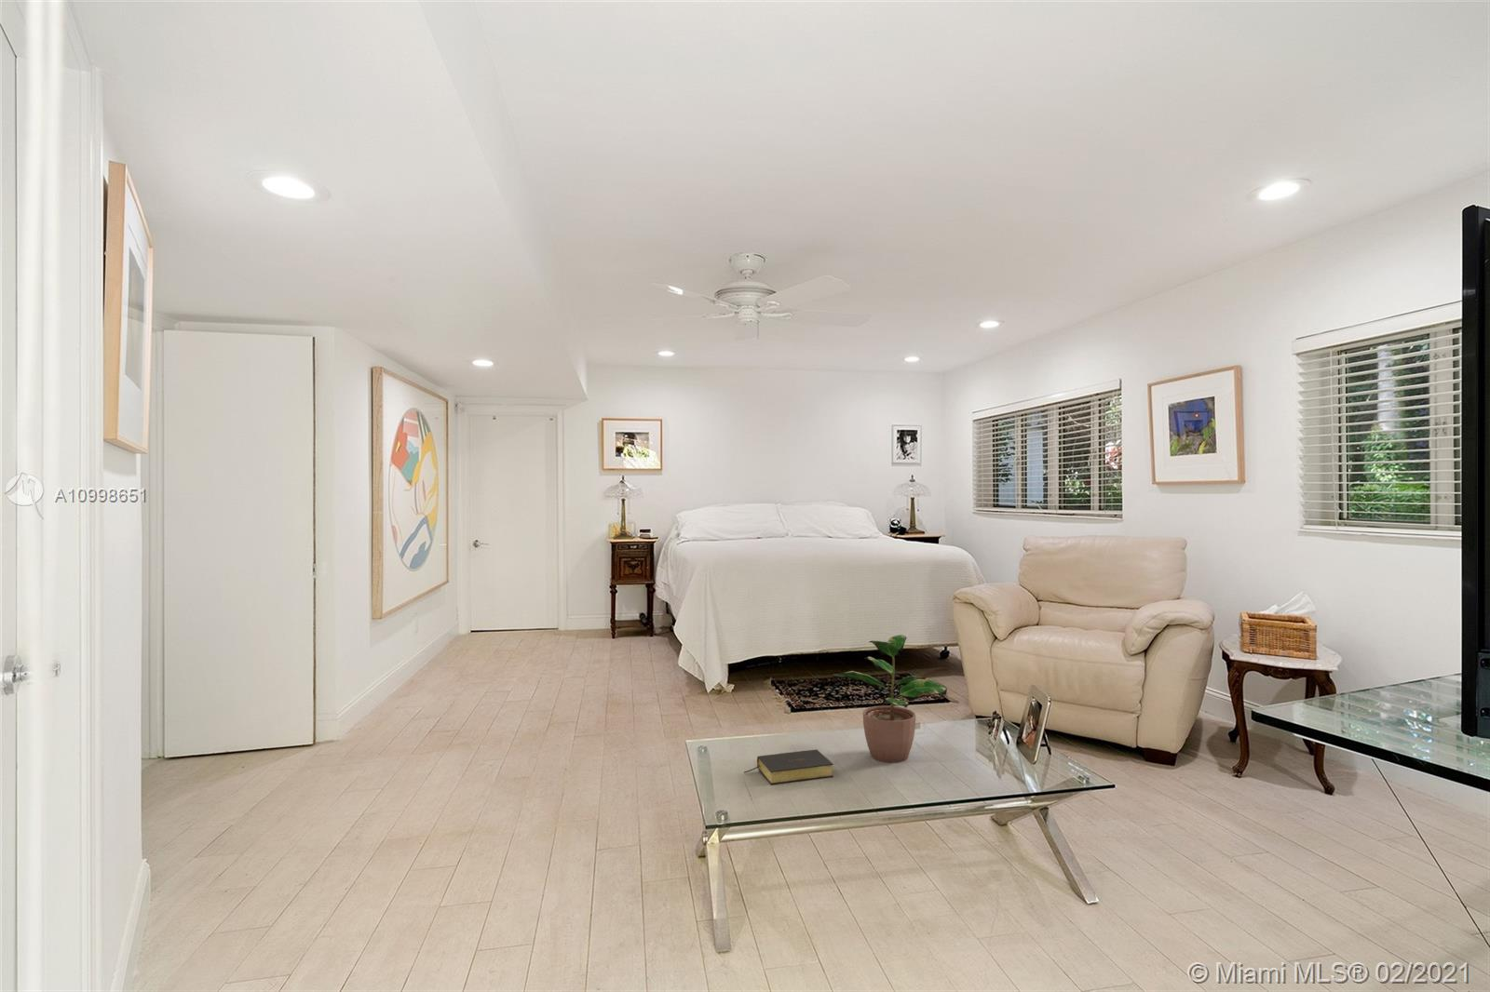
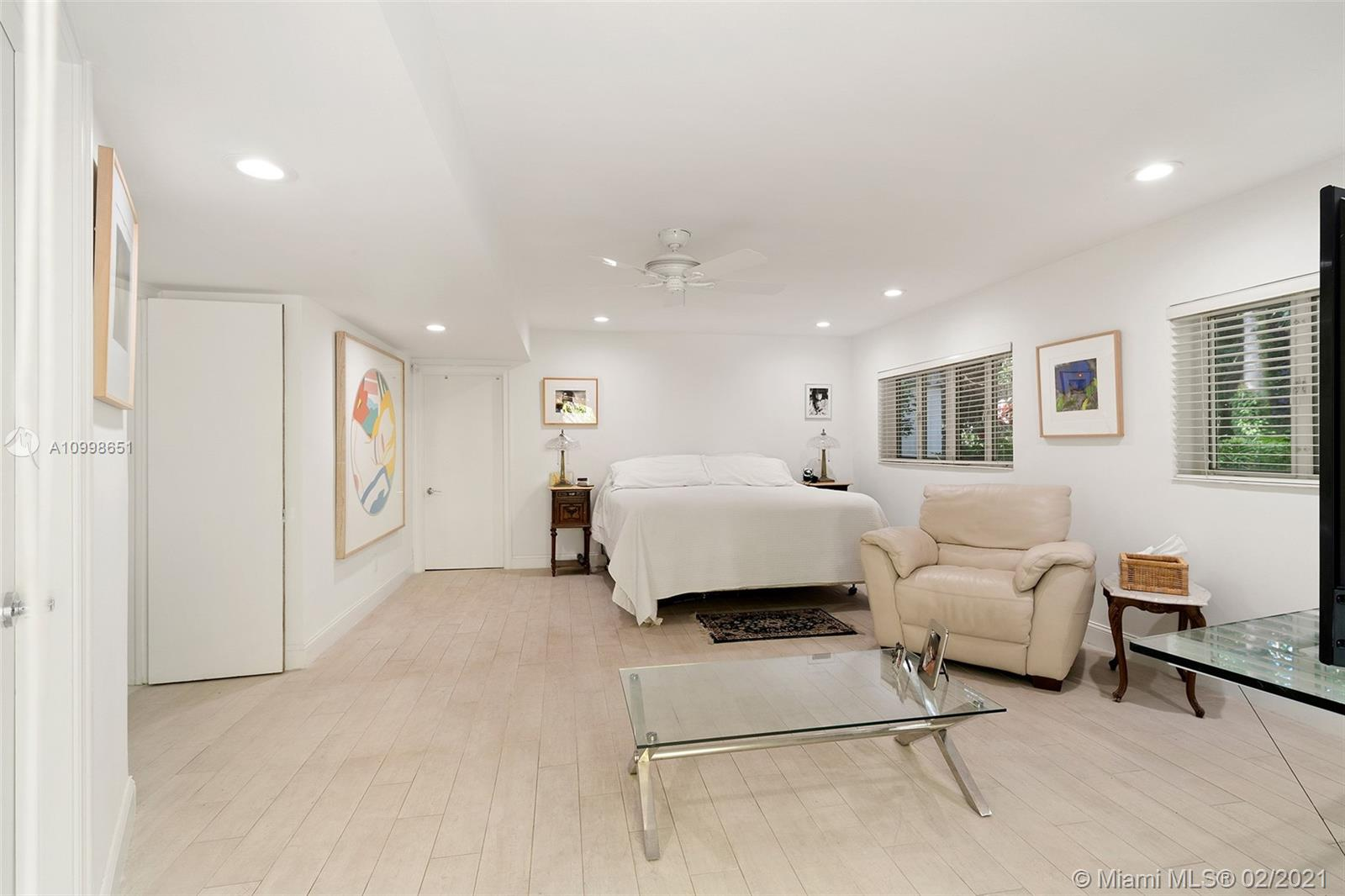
- bible [743,748,834,785]
- potted plant [830,633,948,763]
